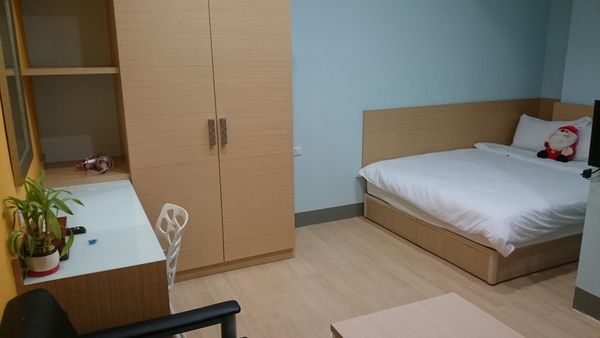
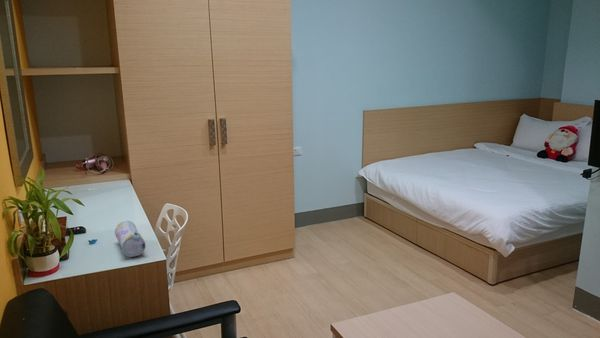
+ pencil case [114,219,147,258]
